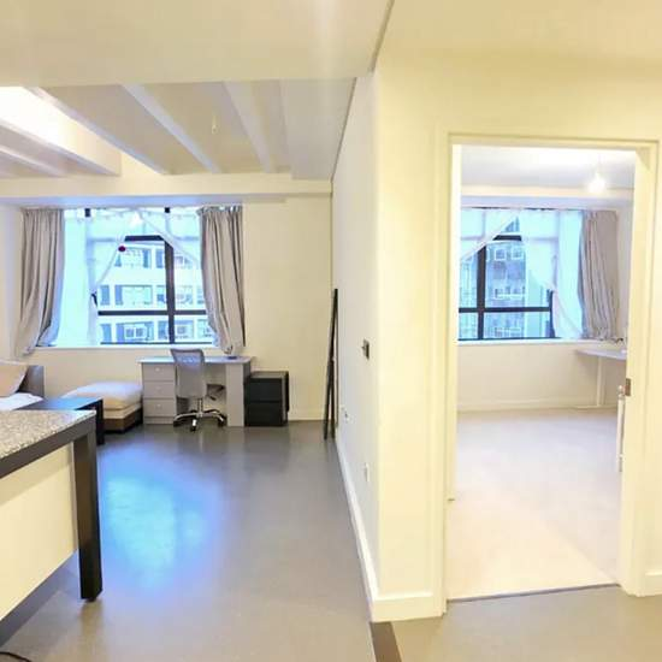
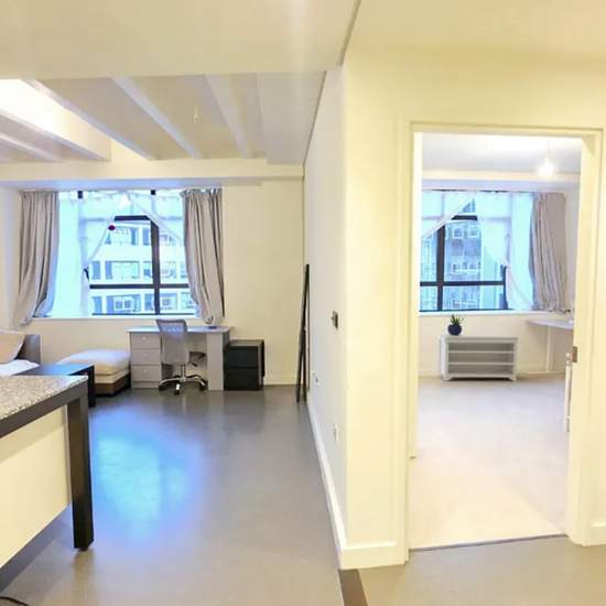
+ potted plant [446,313,466,335]
+ bench [435,332,522,382]
